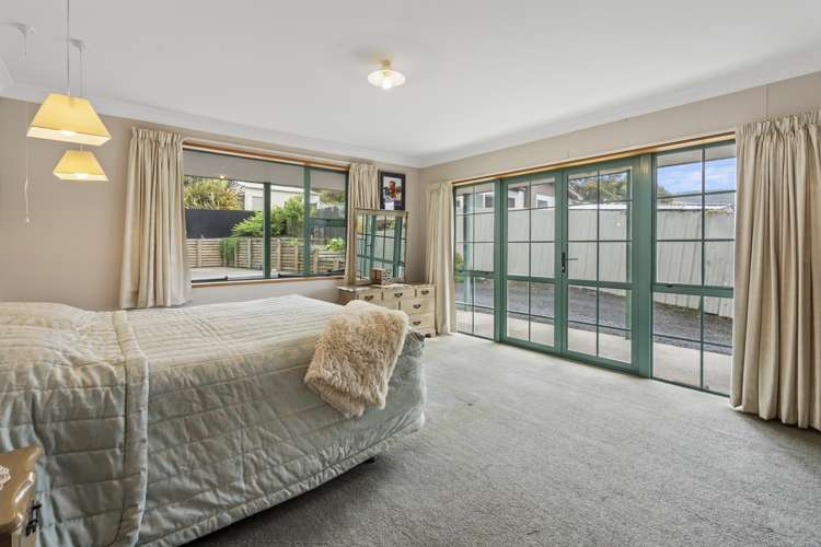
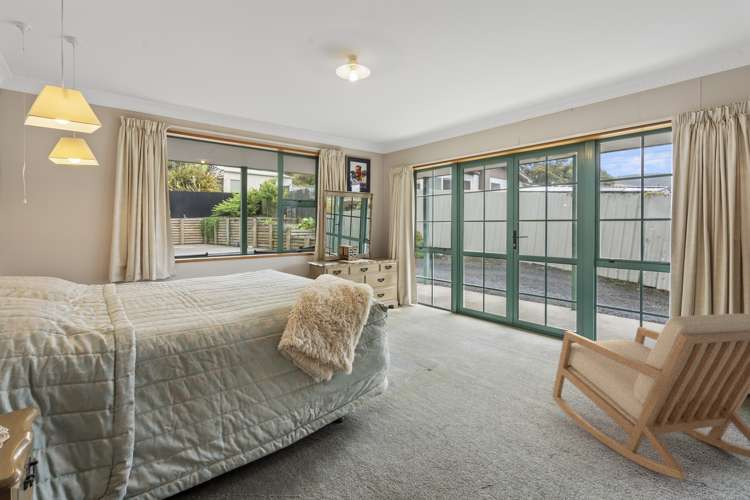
+ chair [551,313,750,480]
